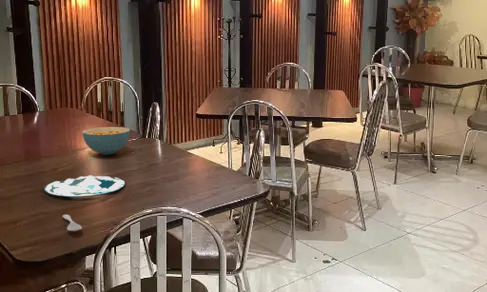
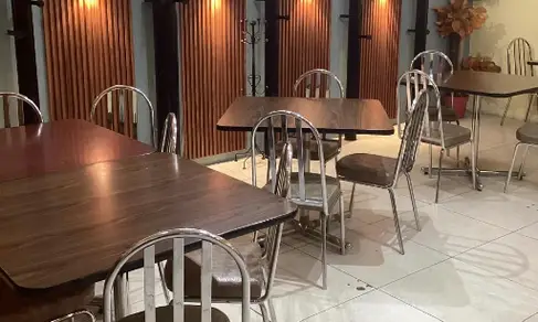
- cereal bowl [82,126,131,156]
- plate [43,175,126,197]
- spoon [62,214,83,232]
